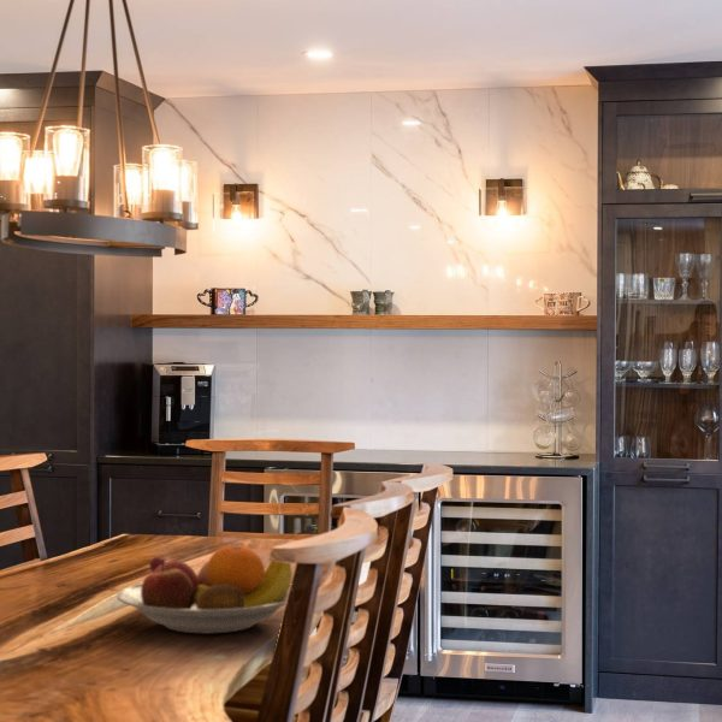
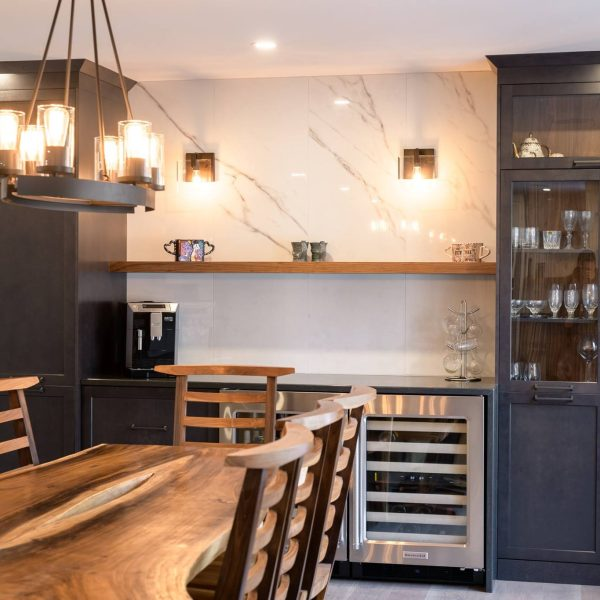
- fruit bowl [116,544,294,635]
